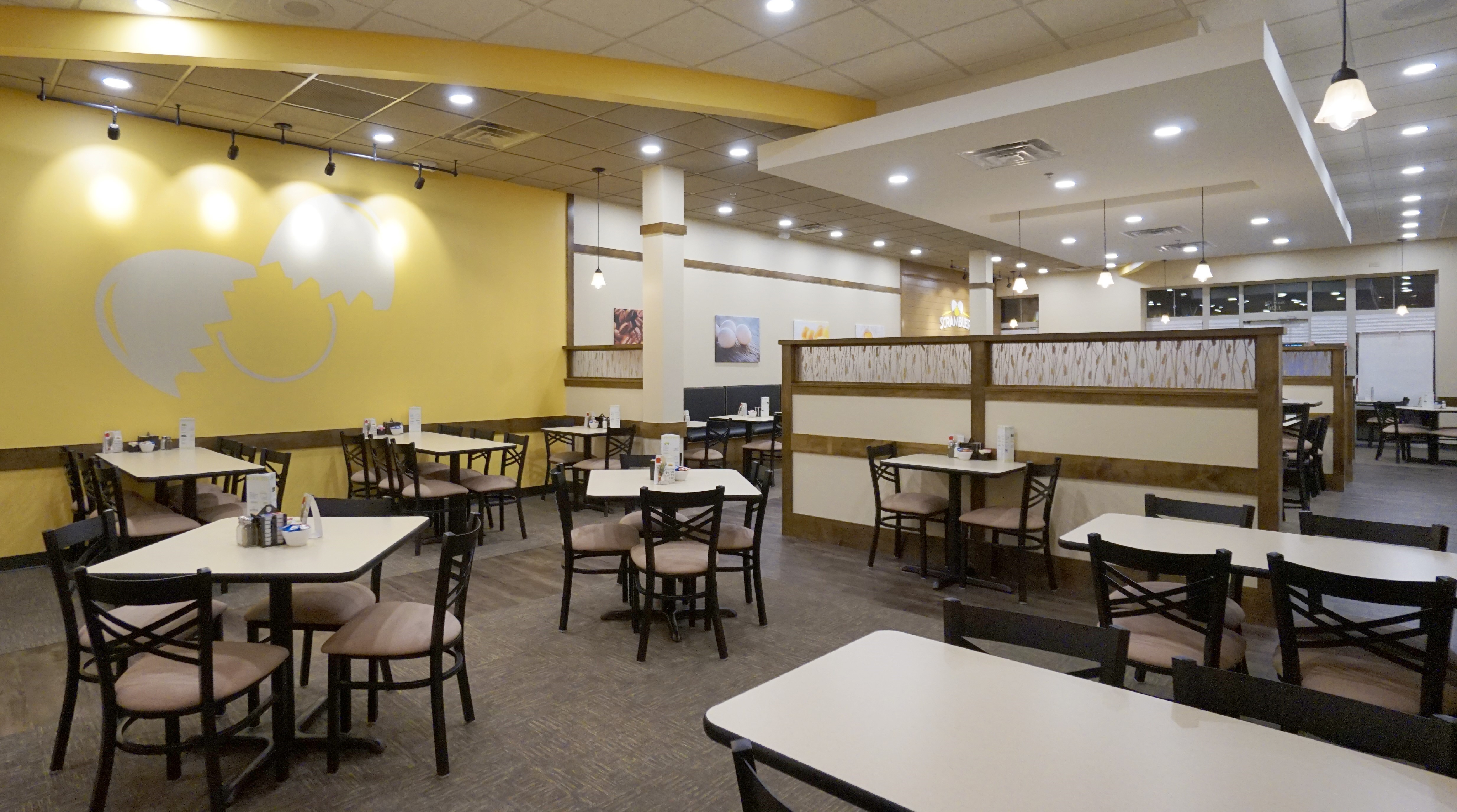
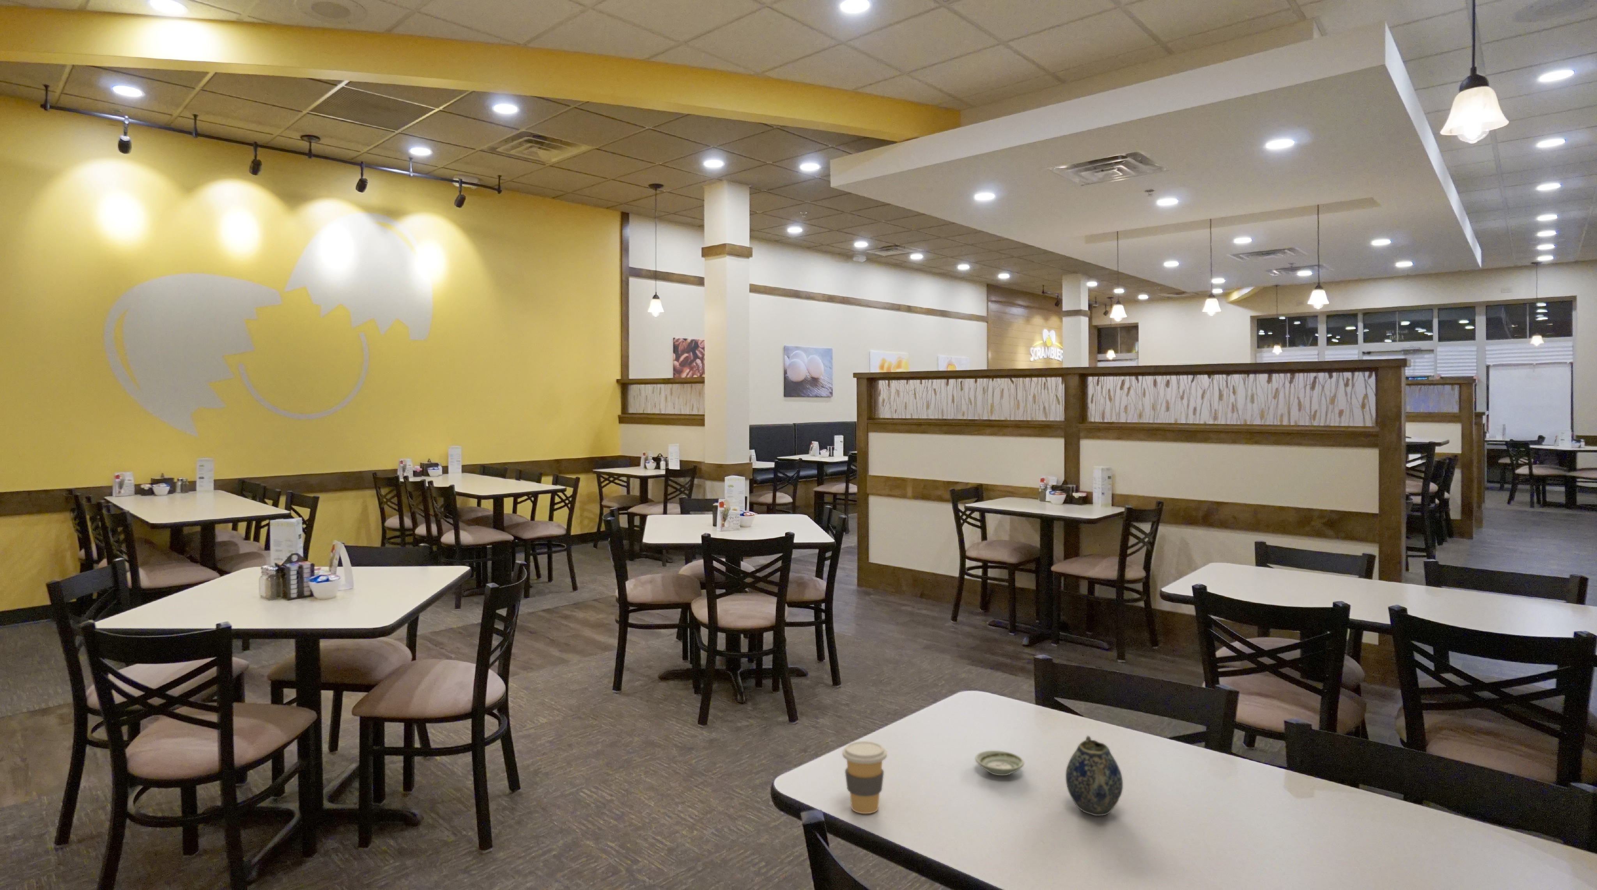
+ coffee cup [842,741,888,814]
+ saucer [974,750,1025,776]
+ teapot [1065,735,1123,817]
